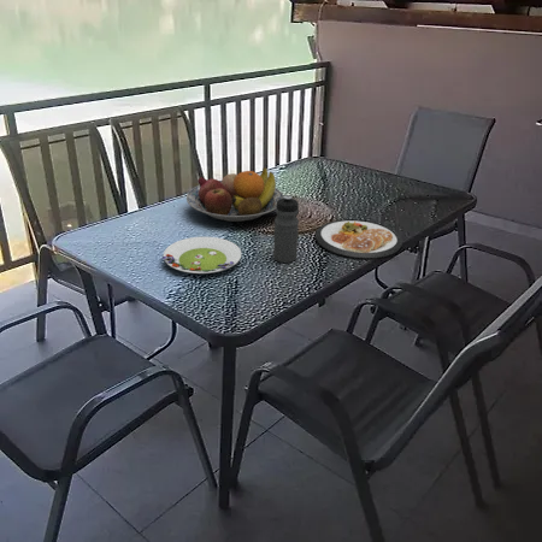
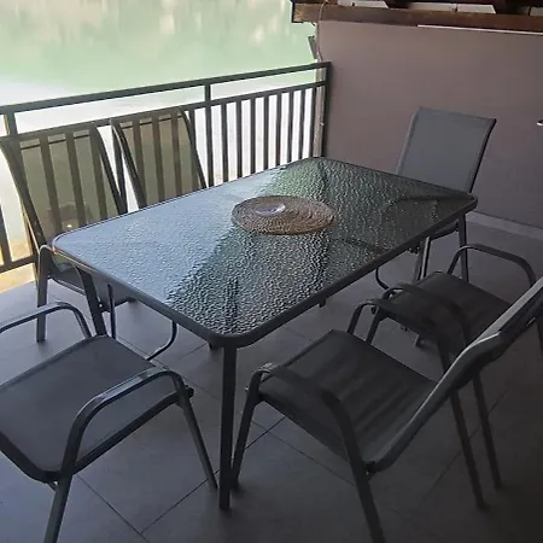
- fruit bowl [185,166,284,223]
- salad plate [161,236,242,275]
- water bottle [272,194,300,264]
- dish [314,218,403,260]
